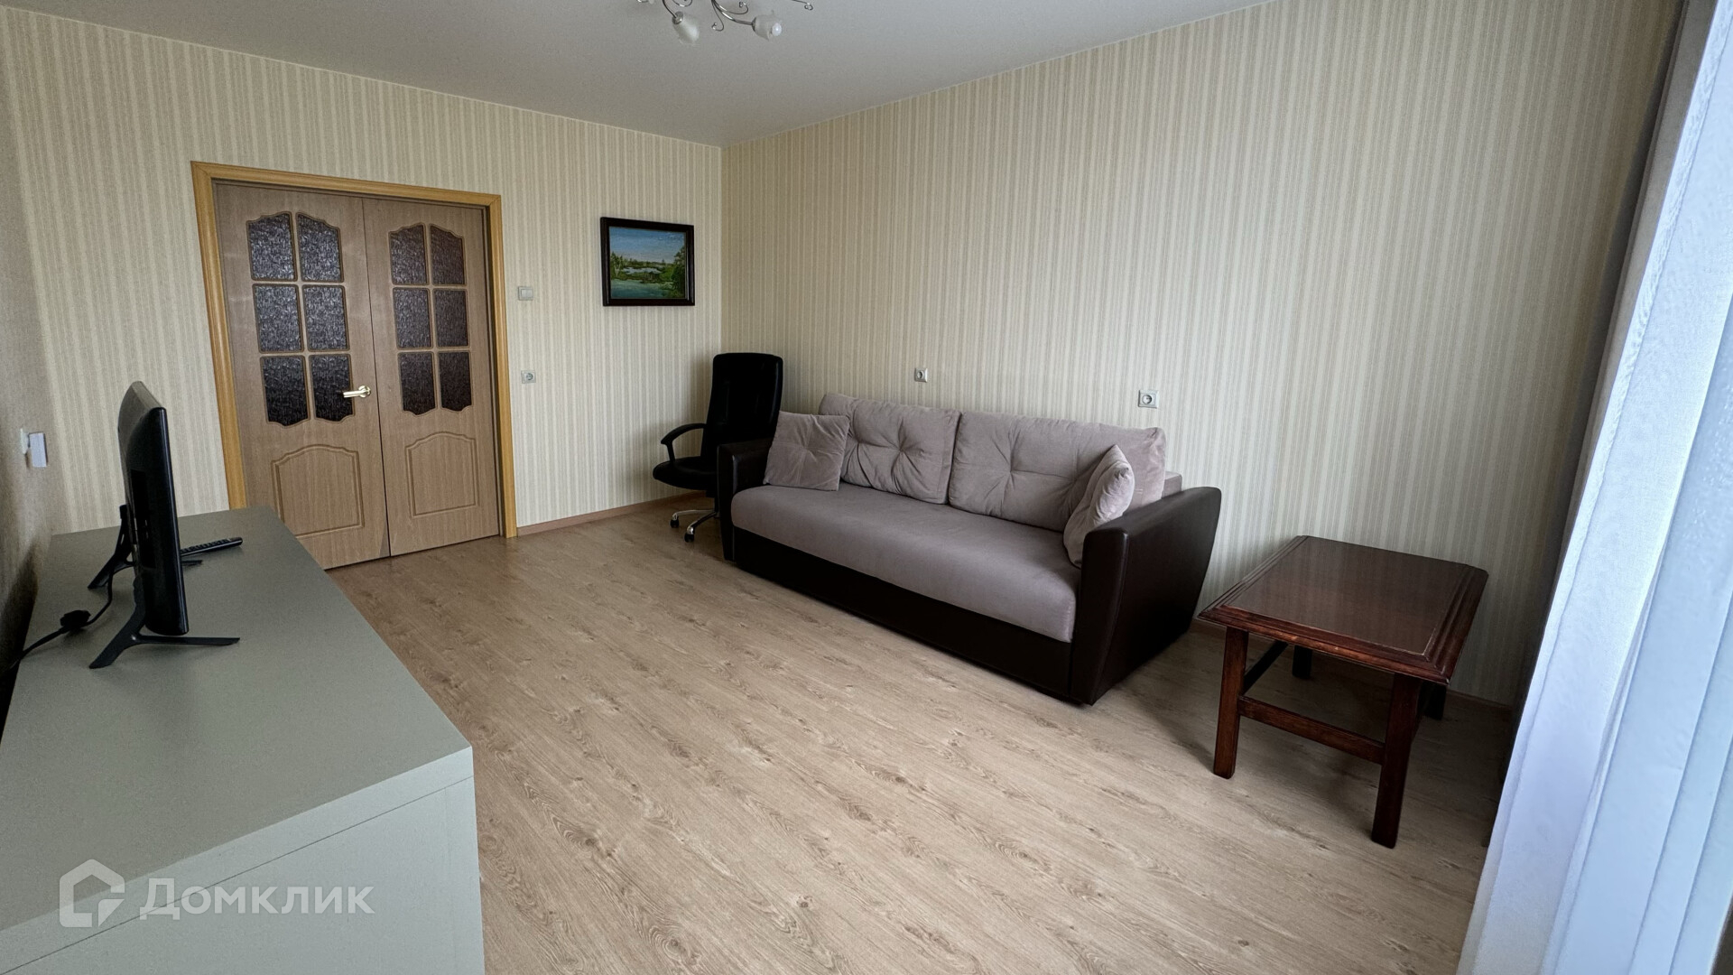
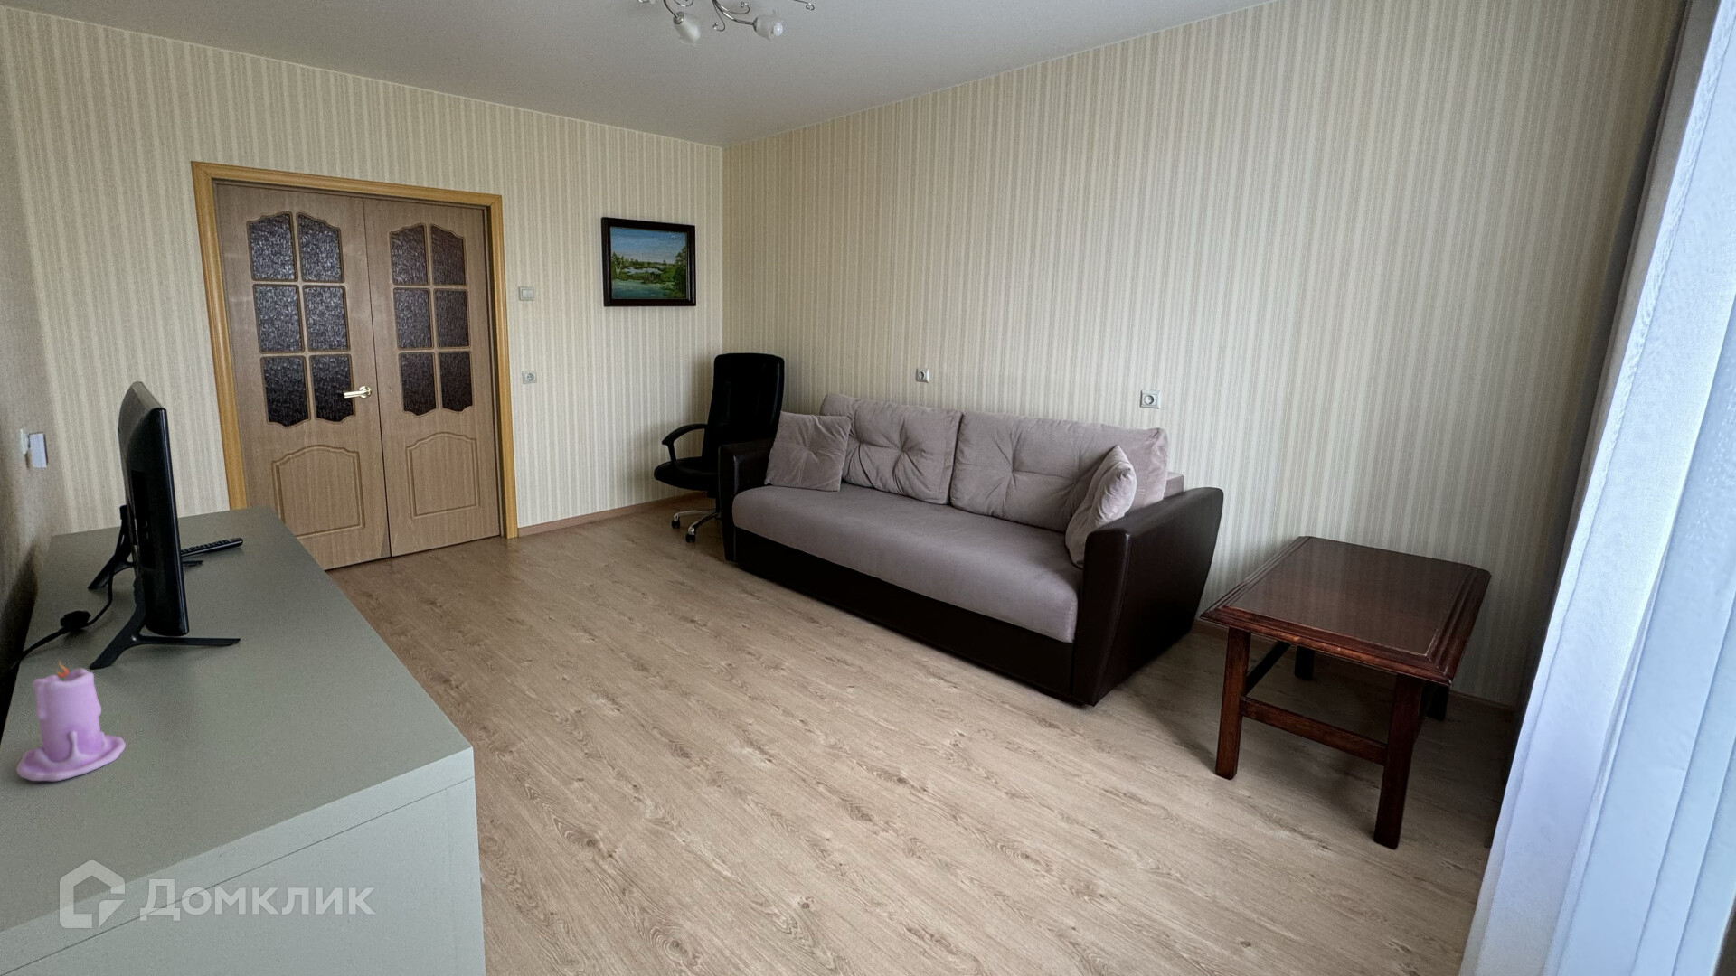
+ candle [16,660,126,783]
